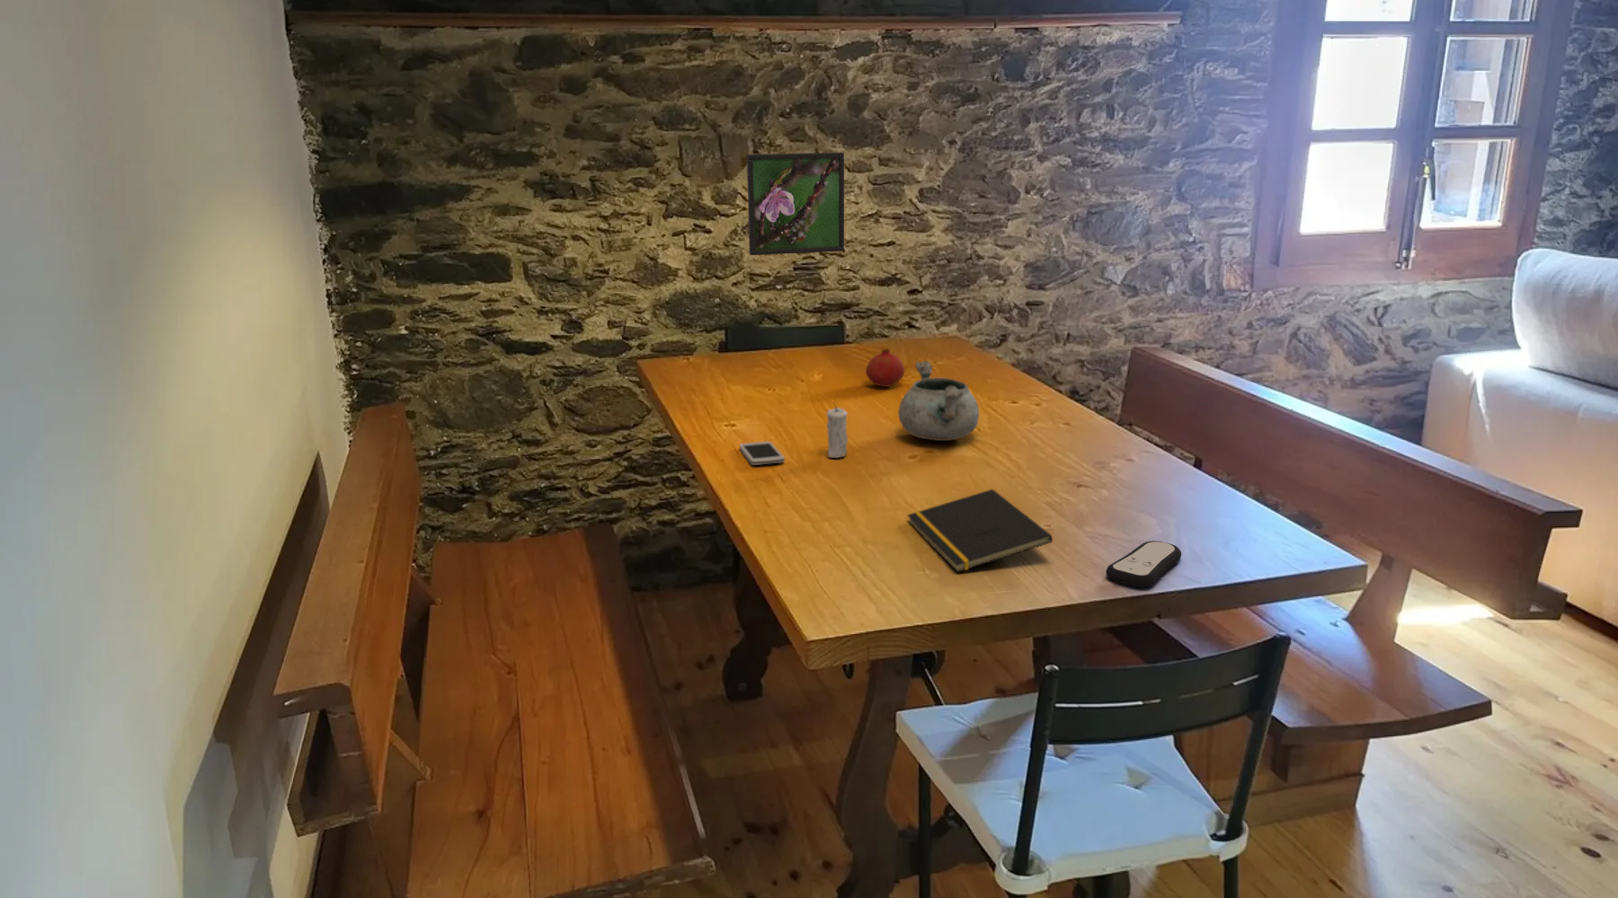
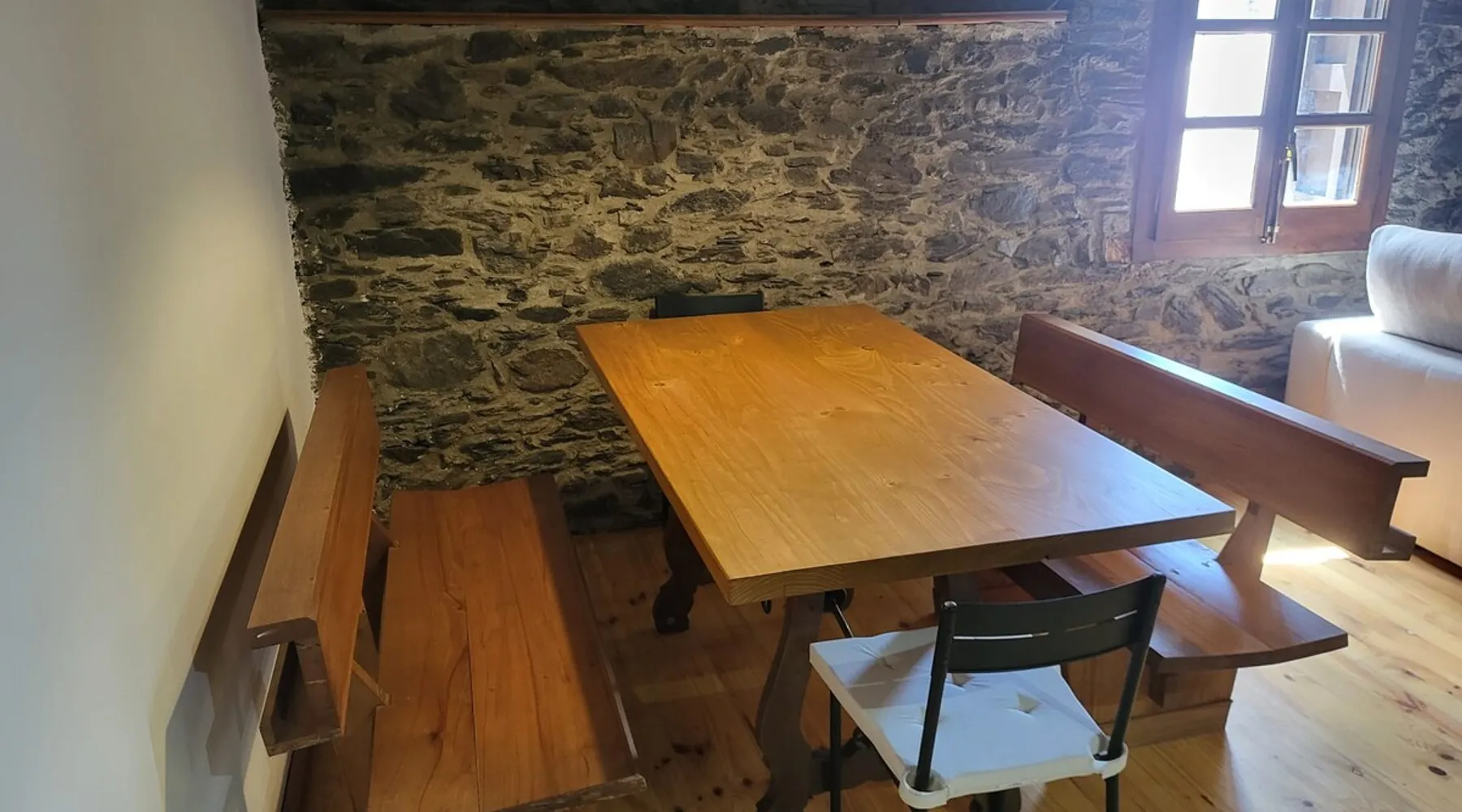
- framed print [746,152,844,255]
- fruit [864,346,905,388]
- remote control [1104,540,1182,588]
- notepad [906,489,1054,573]
- candle [826,403,849,459]
- smartphone [739,441,786,466]
- decorative bowl [898,361,979,442]
